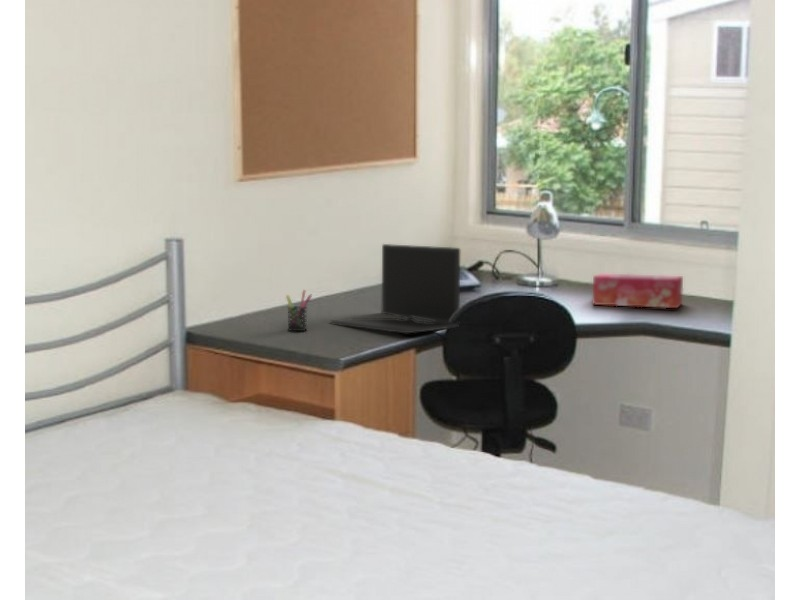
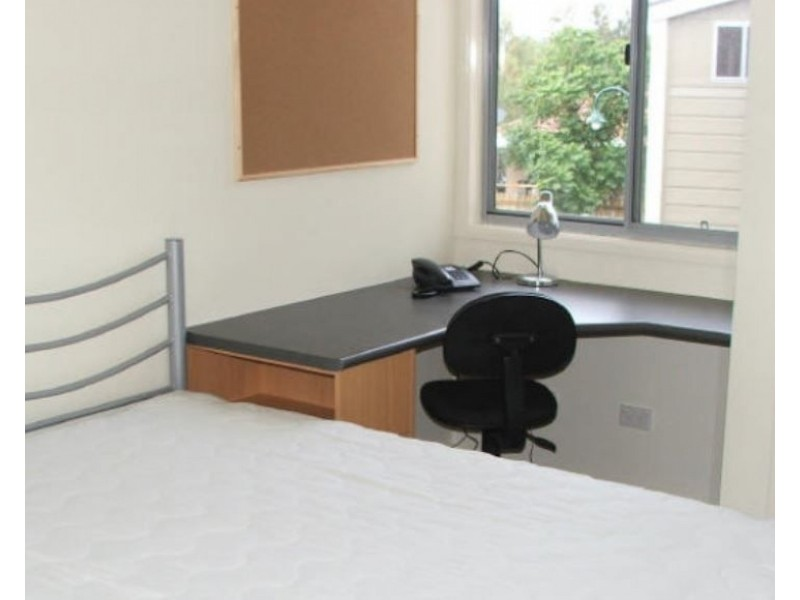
- tissue box [592,273,684,309]
- pen holder [285,289,313,332]
- laptop [329,243,461,334]
